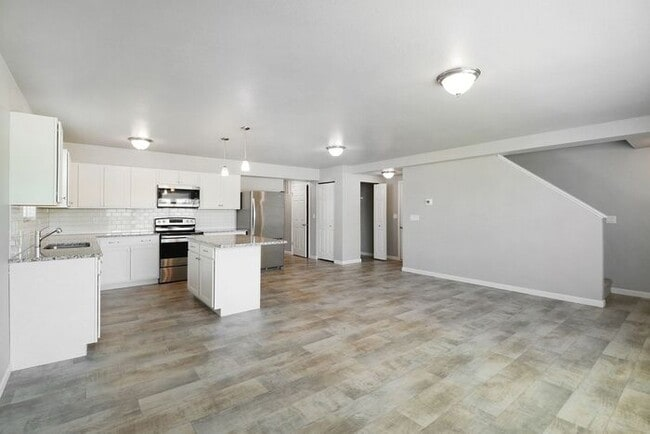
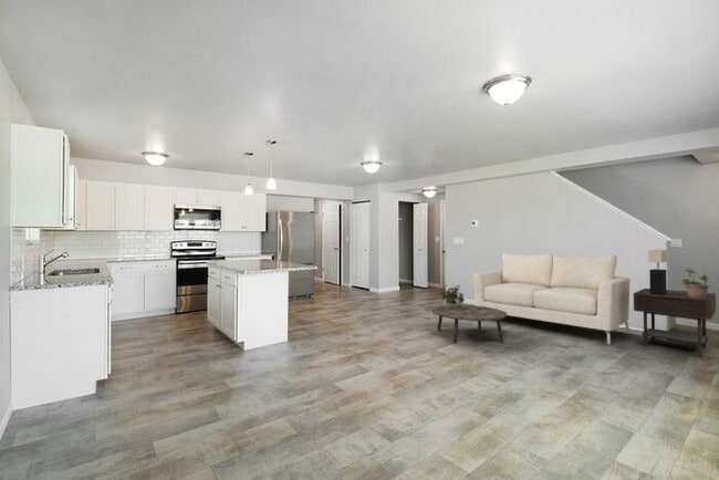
+ side table [633,288,717,357]
+ coffee table [430,304,508,344]
+ potted plant [679,265,715,298]
+ table lamp [647,249,668,295]
+ potted plant [438,284,466,309]
+ sofa [472,252,632,345]
